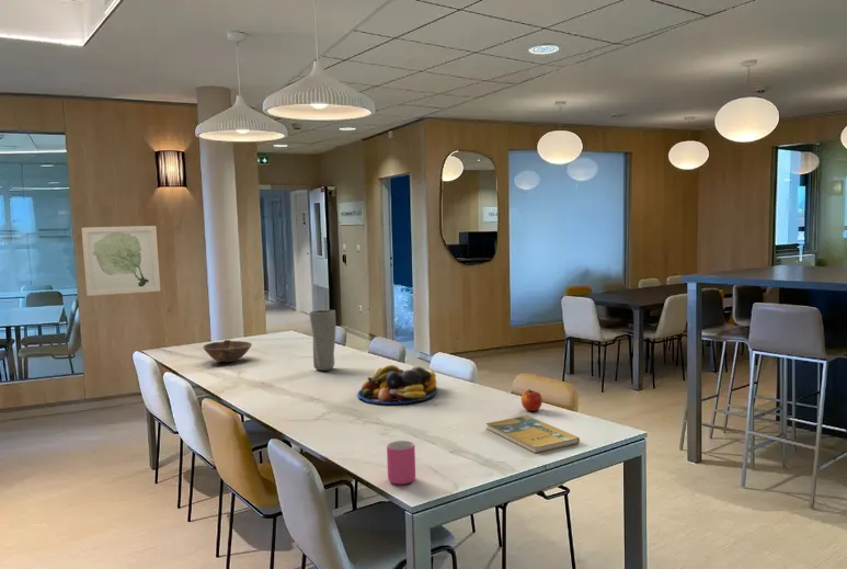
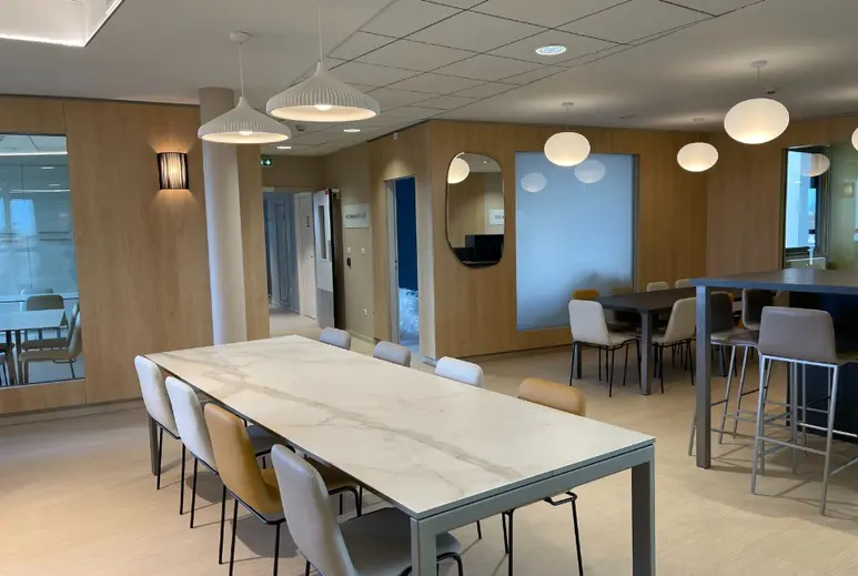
- fruit bowl [356,364,439,406]
- bowl [202,339,253,363]
- vase [308,309,336,372]
- booklet [485,414,581,454]
- mug [386,440,416,486]
- wall art [81,225,161,297]
- apple [520,388,543,412]
